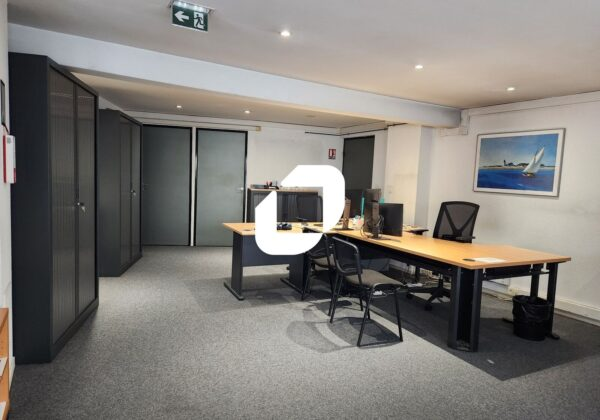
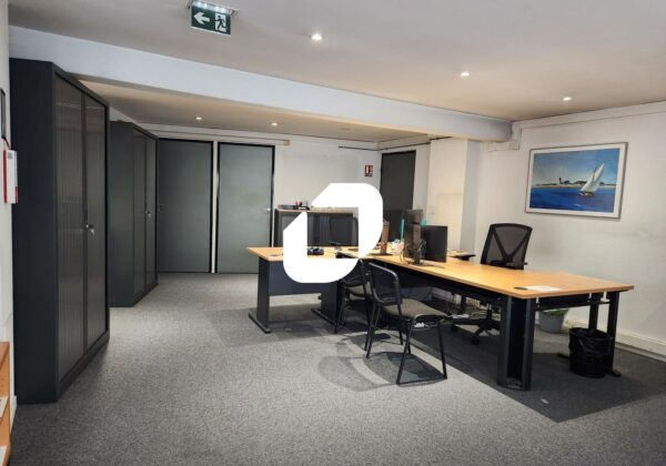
+ potted plant [537,307,572,334]
